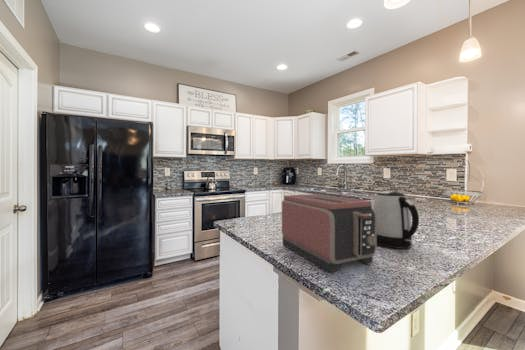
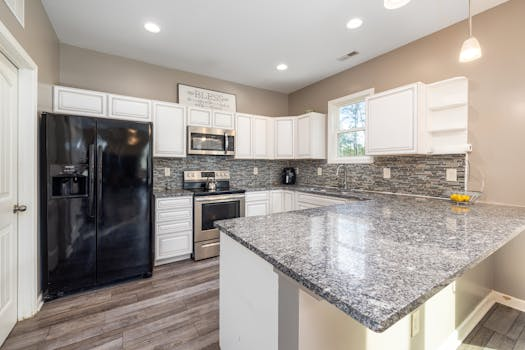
- kettle [372,190,420,250]
- toaster [281,193,378,273]
